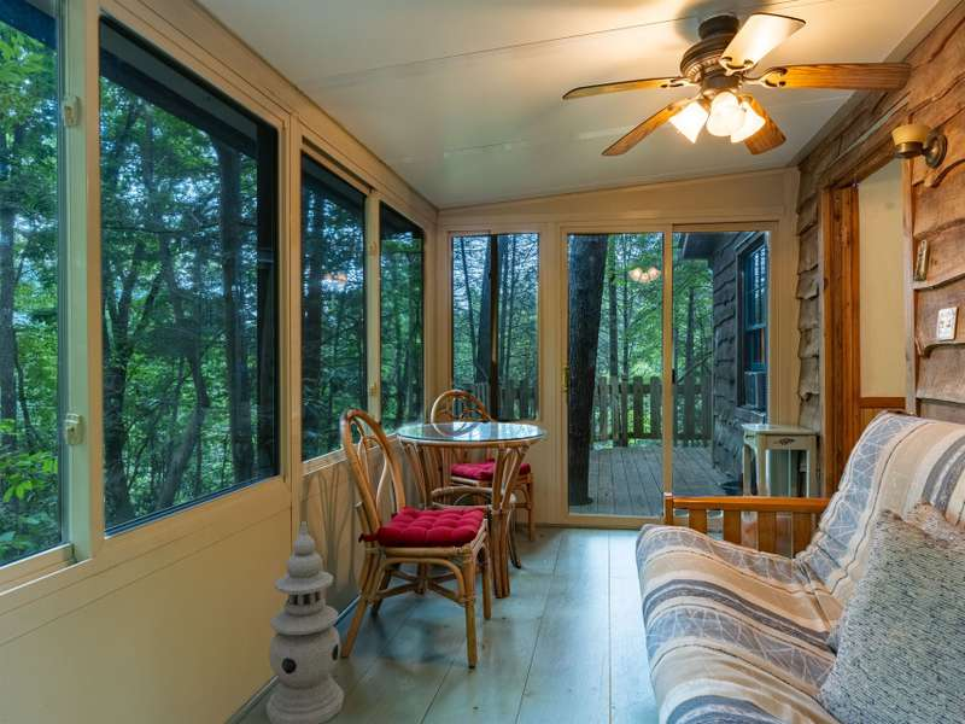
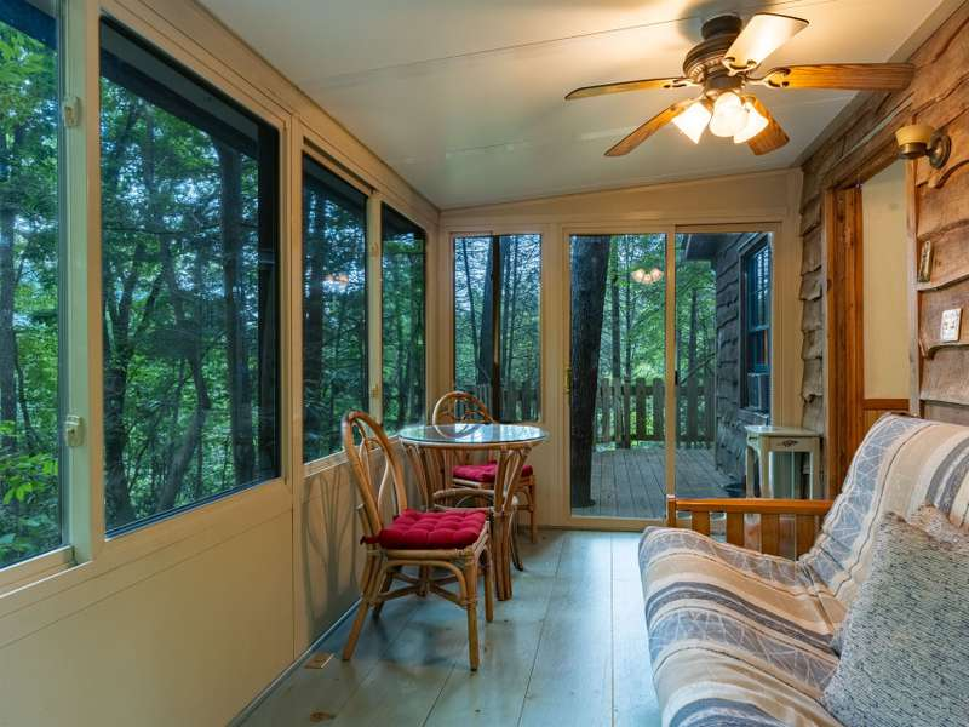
- lantern [265,521,345,724]
